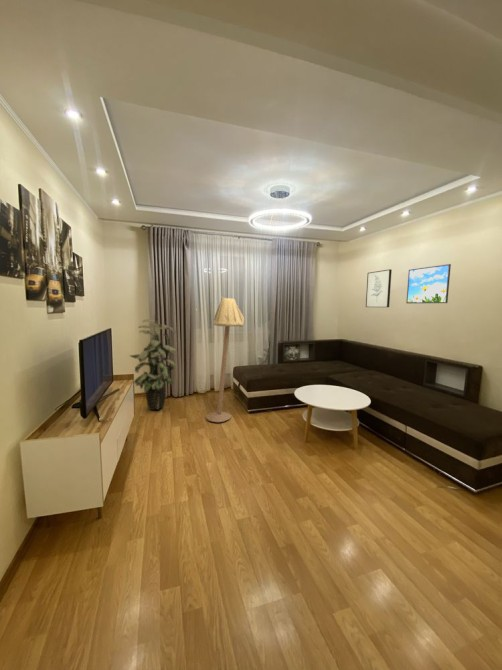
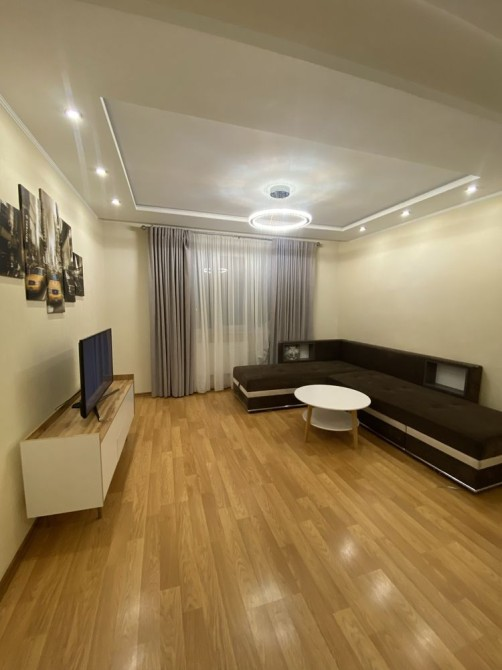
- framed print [405,263,452,304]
- wall art [365,268,393,308]
- floor lamp [205,296,245,423]
- indoor plant [129,318,178,411]
